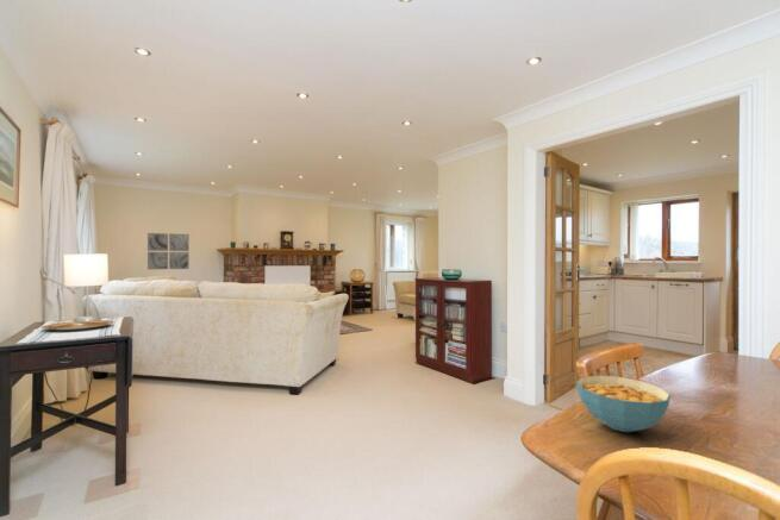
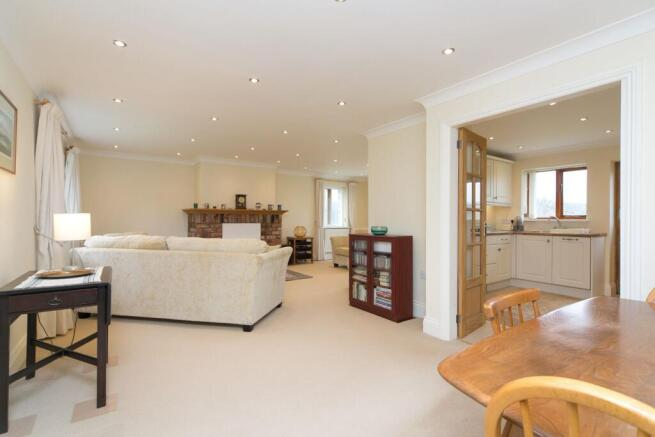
- cereal bowl [575,375,672,433]
- wall art [146,232,191,271]
